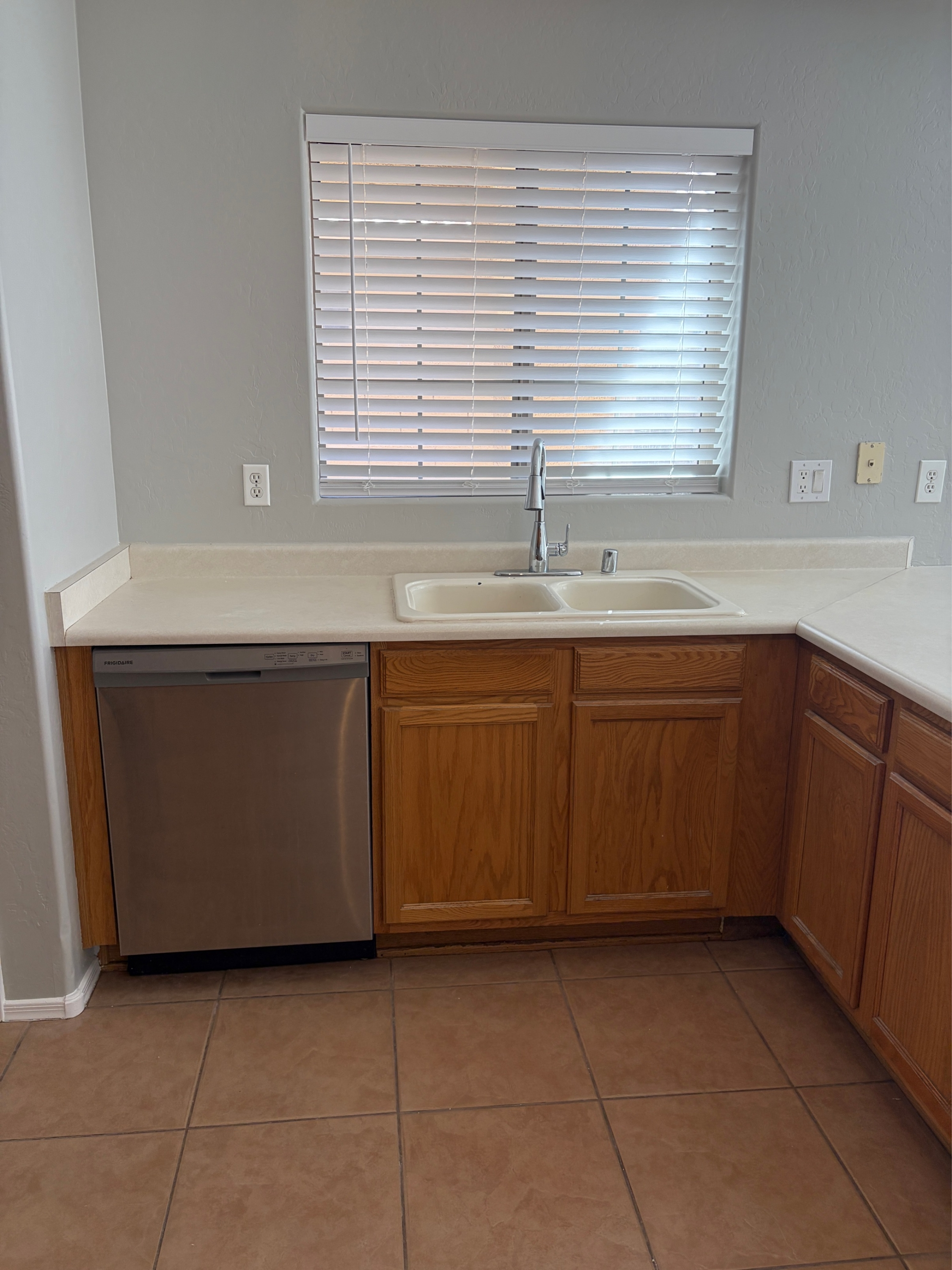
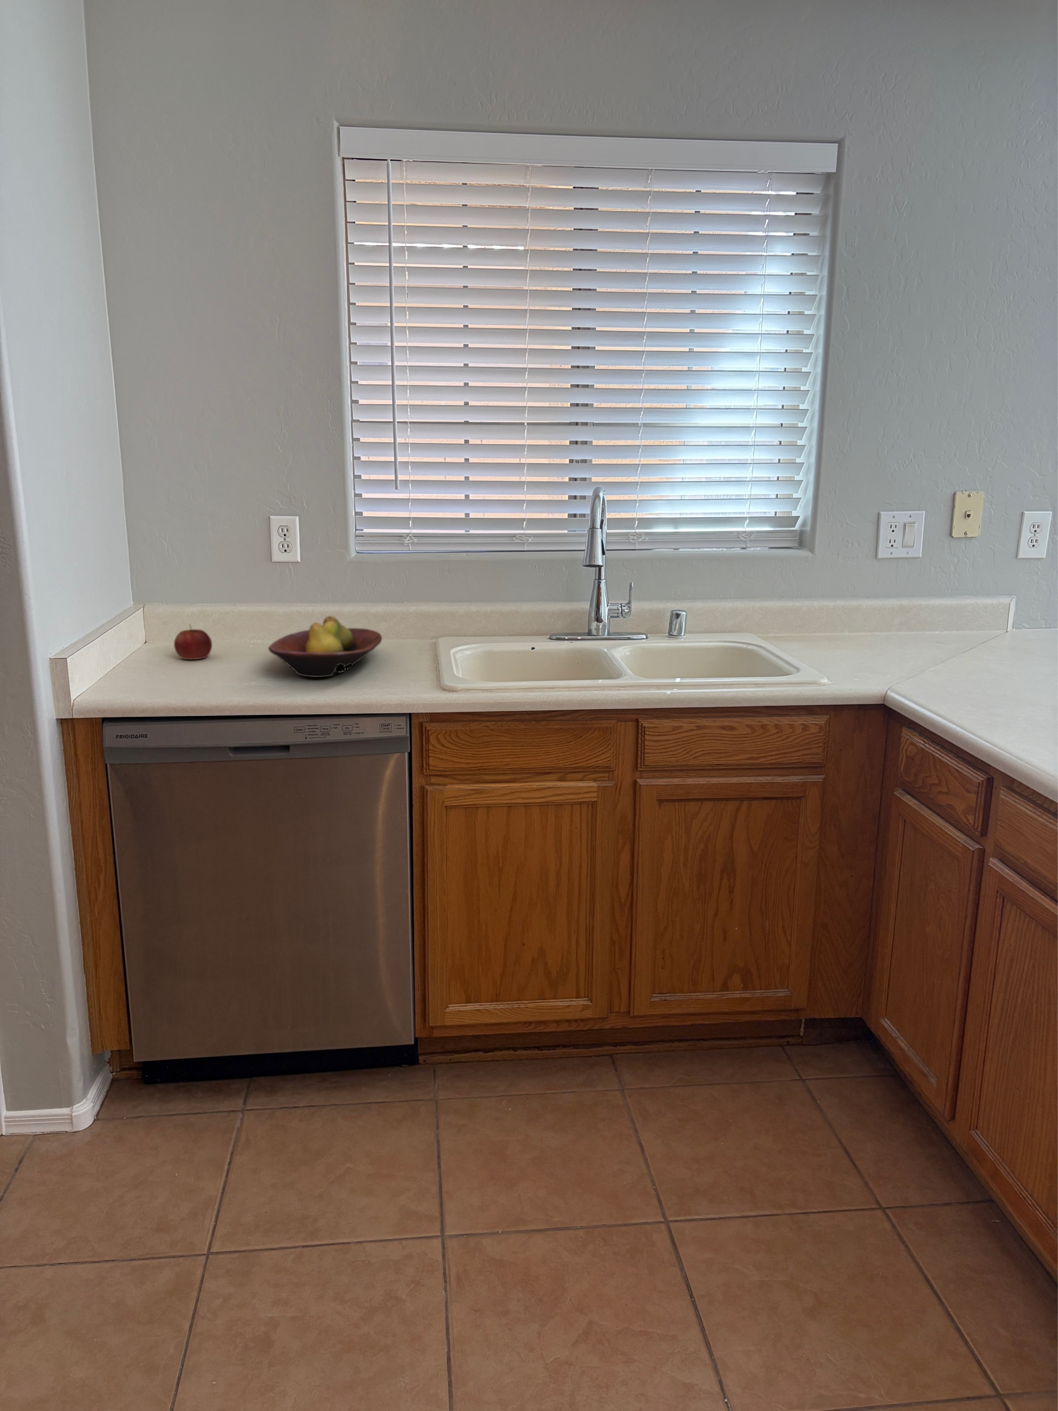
+ apple [173,623,212,660]
+ fruit bowl [268,616,382,678]
